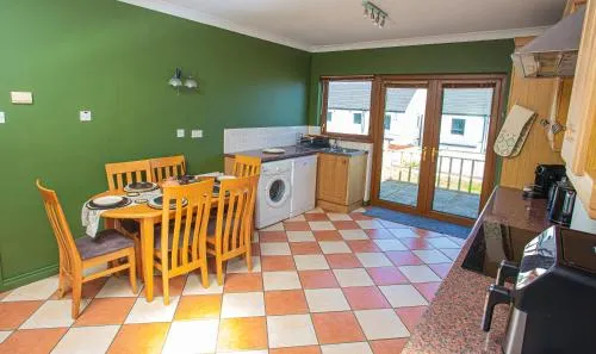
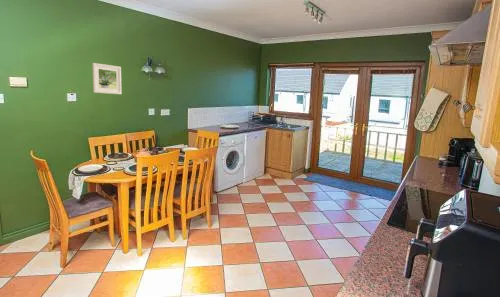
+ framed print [91,62,123,95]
